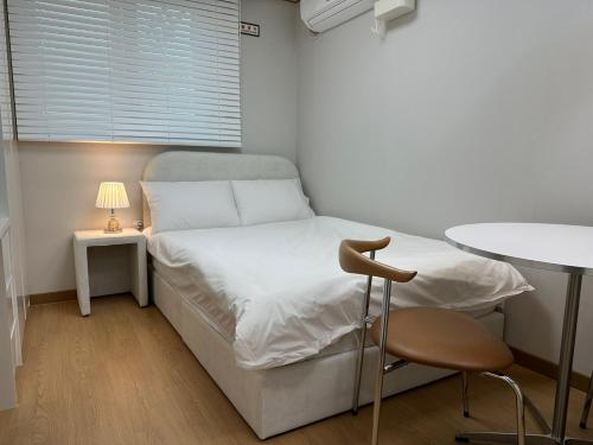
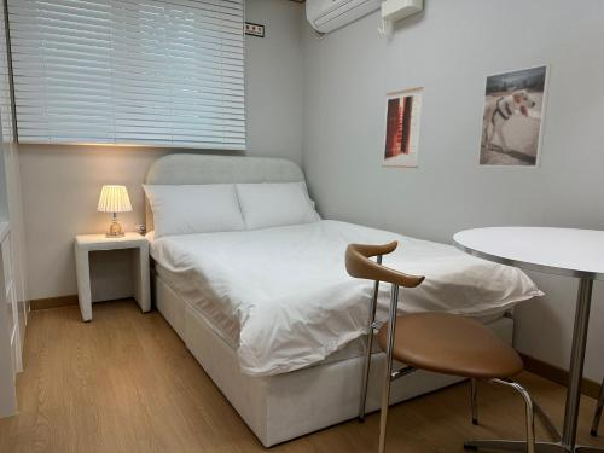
+ wall art [381,86,424,169]
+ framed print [477,63,552,168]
